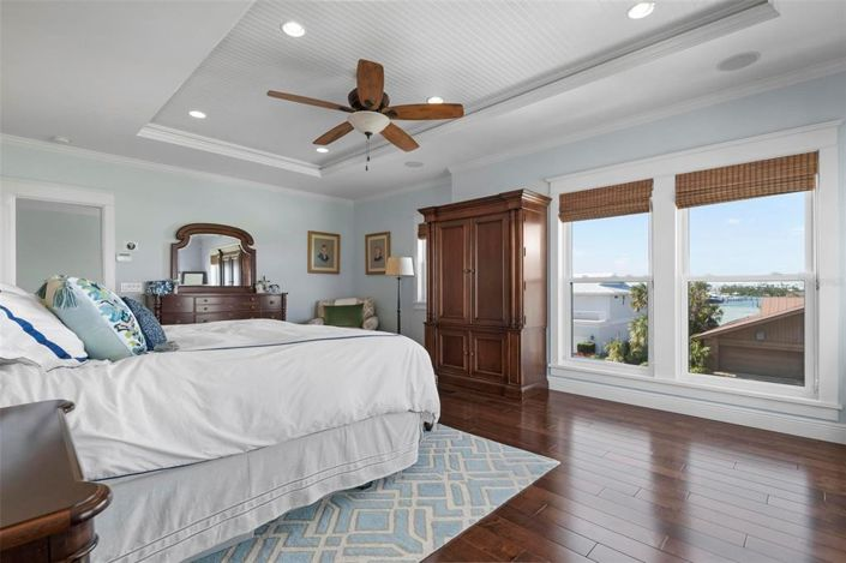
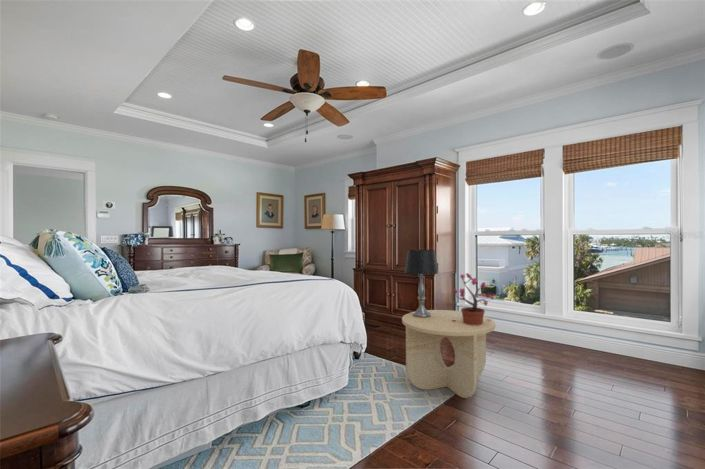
+ table lamp [404,249,440,318]
+ side table [401,309,496,399]
+ potted plant [452,272,495,325]
